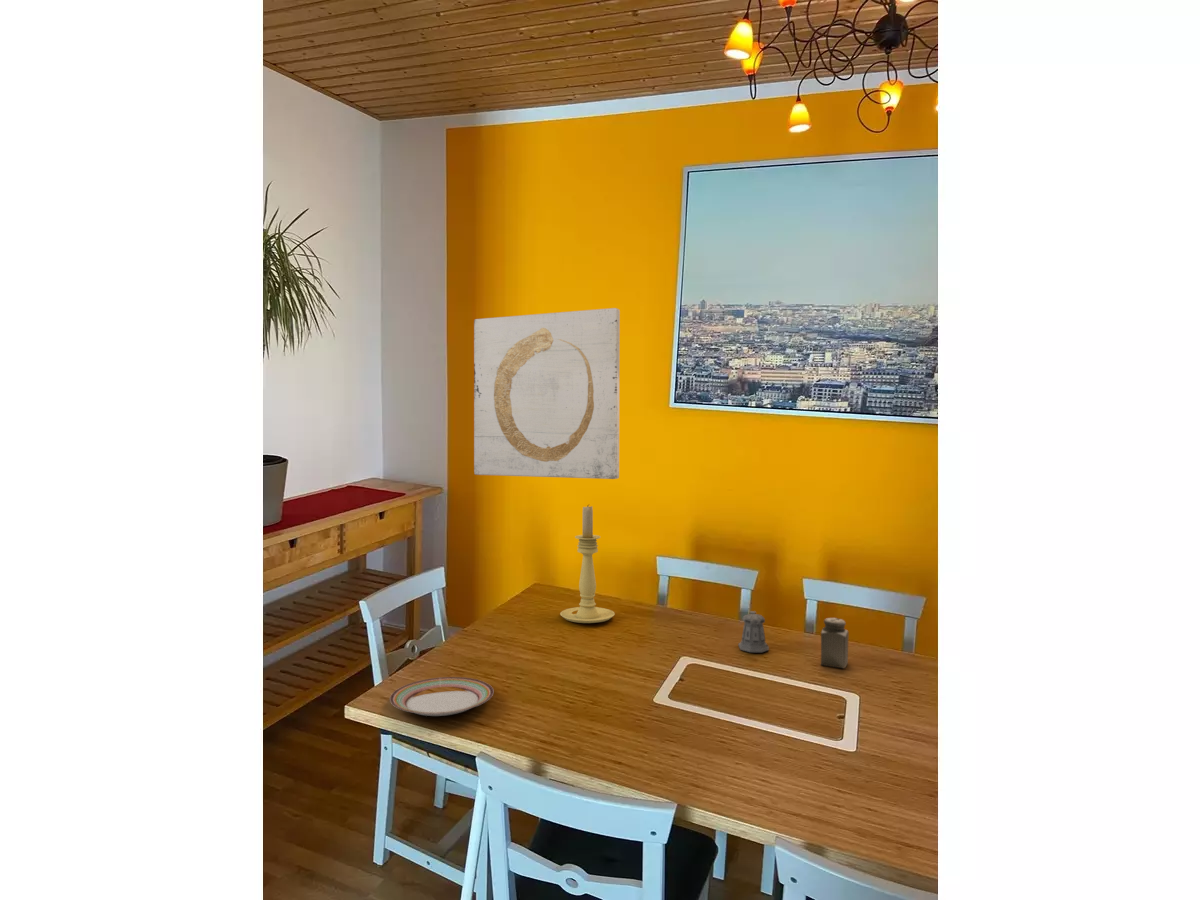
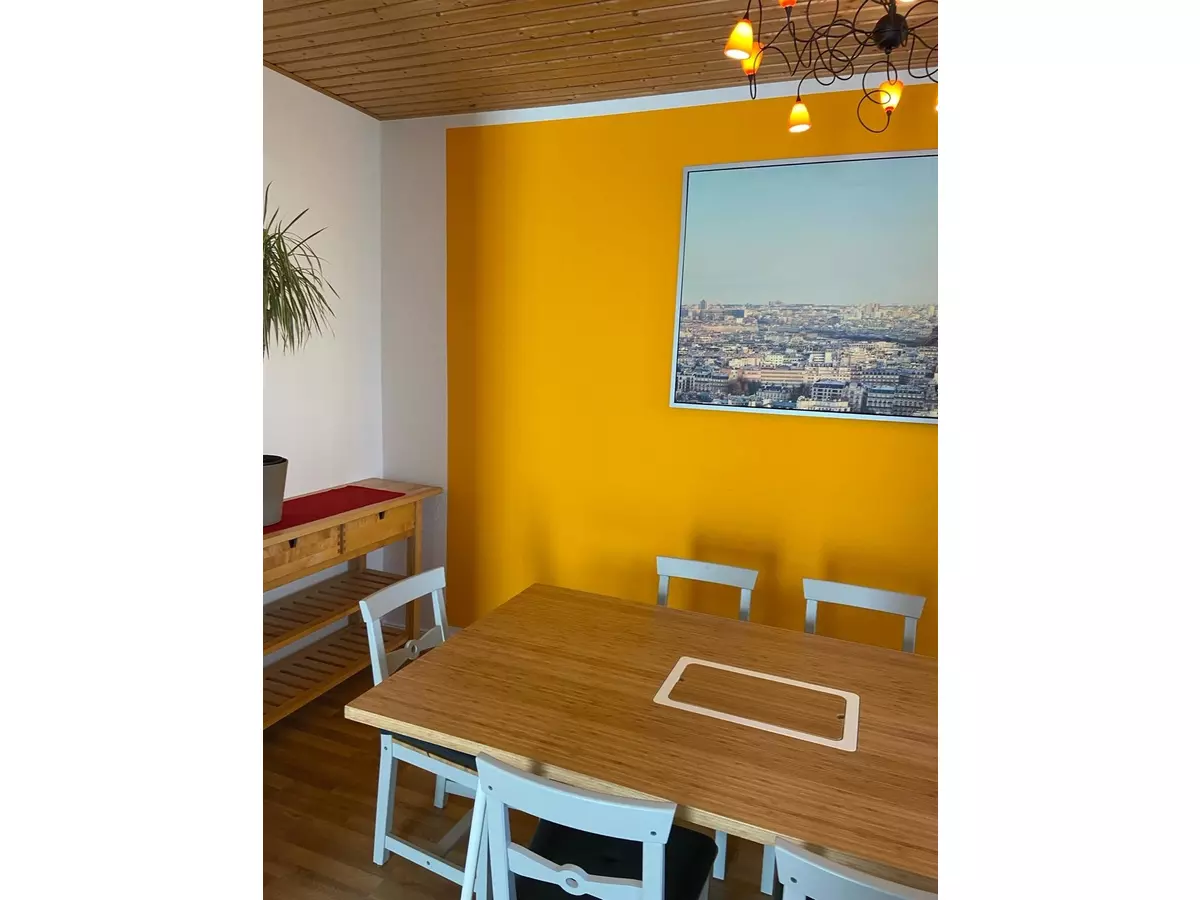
- salt shaker [820,617,849,669]
- candle holder [559,503,616,624]
- pepper shaker [738,610,770,653]
- wall art [473,307,621,480]
- plate [389,676,494,717]
